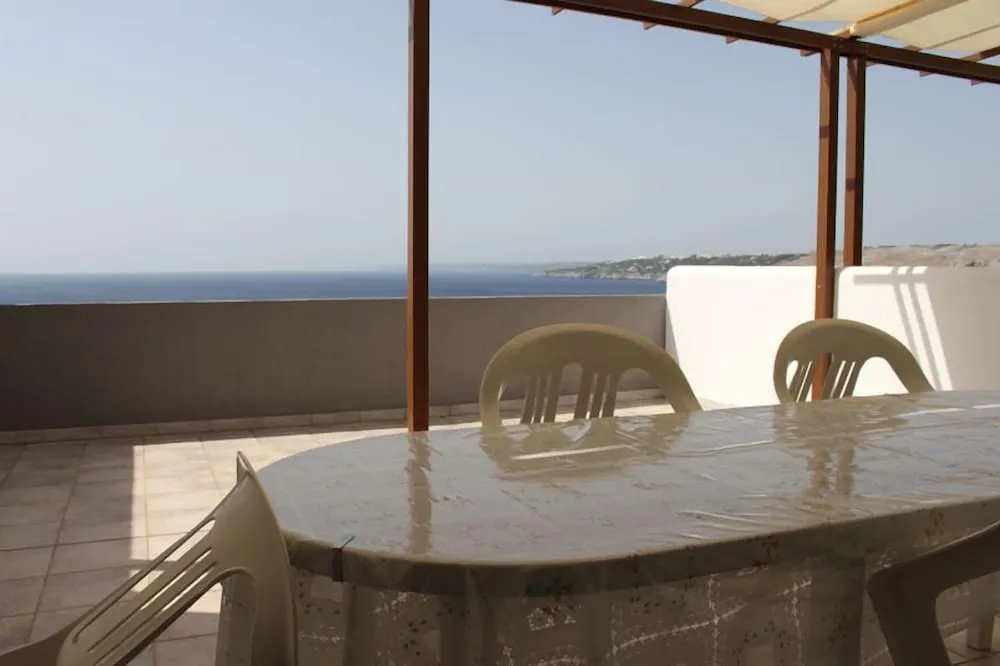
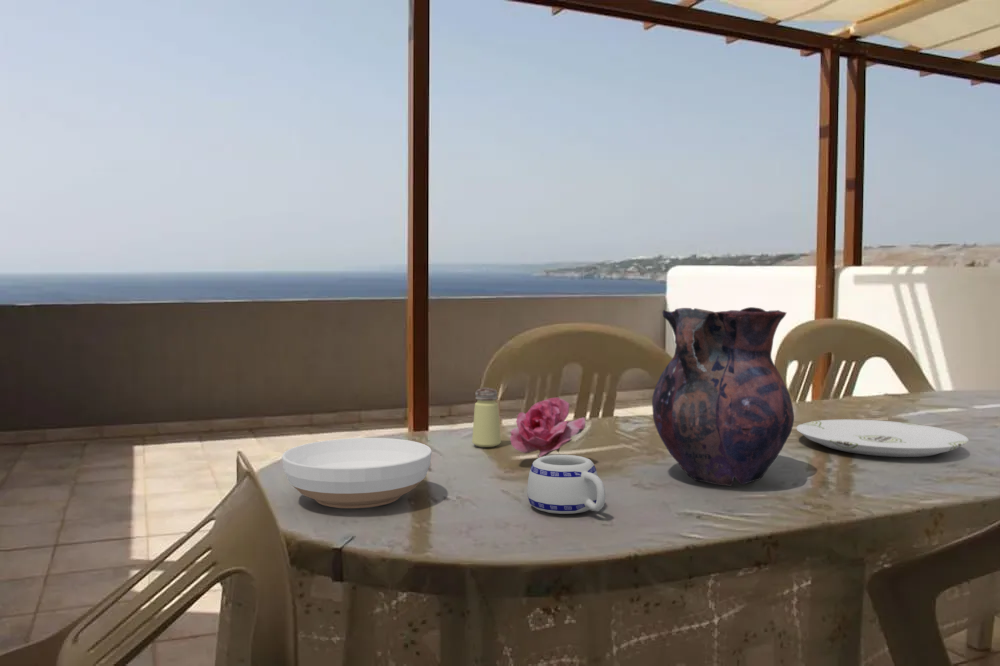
+ plate [795,418,969,458]
+ mug [526,454,606,515]
+ flower [509,397,586,458]
+ saltshaker [471,387,502,448]
+ bowl [281,437,433,509]
+ vase [651,306,795,487]
